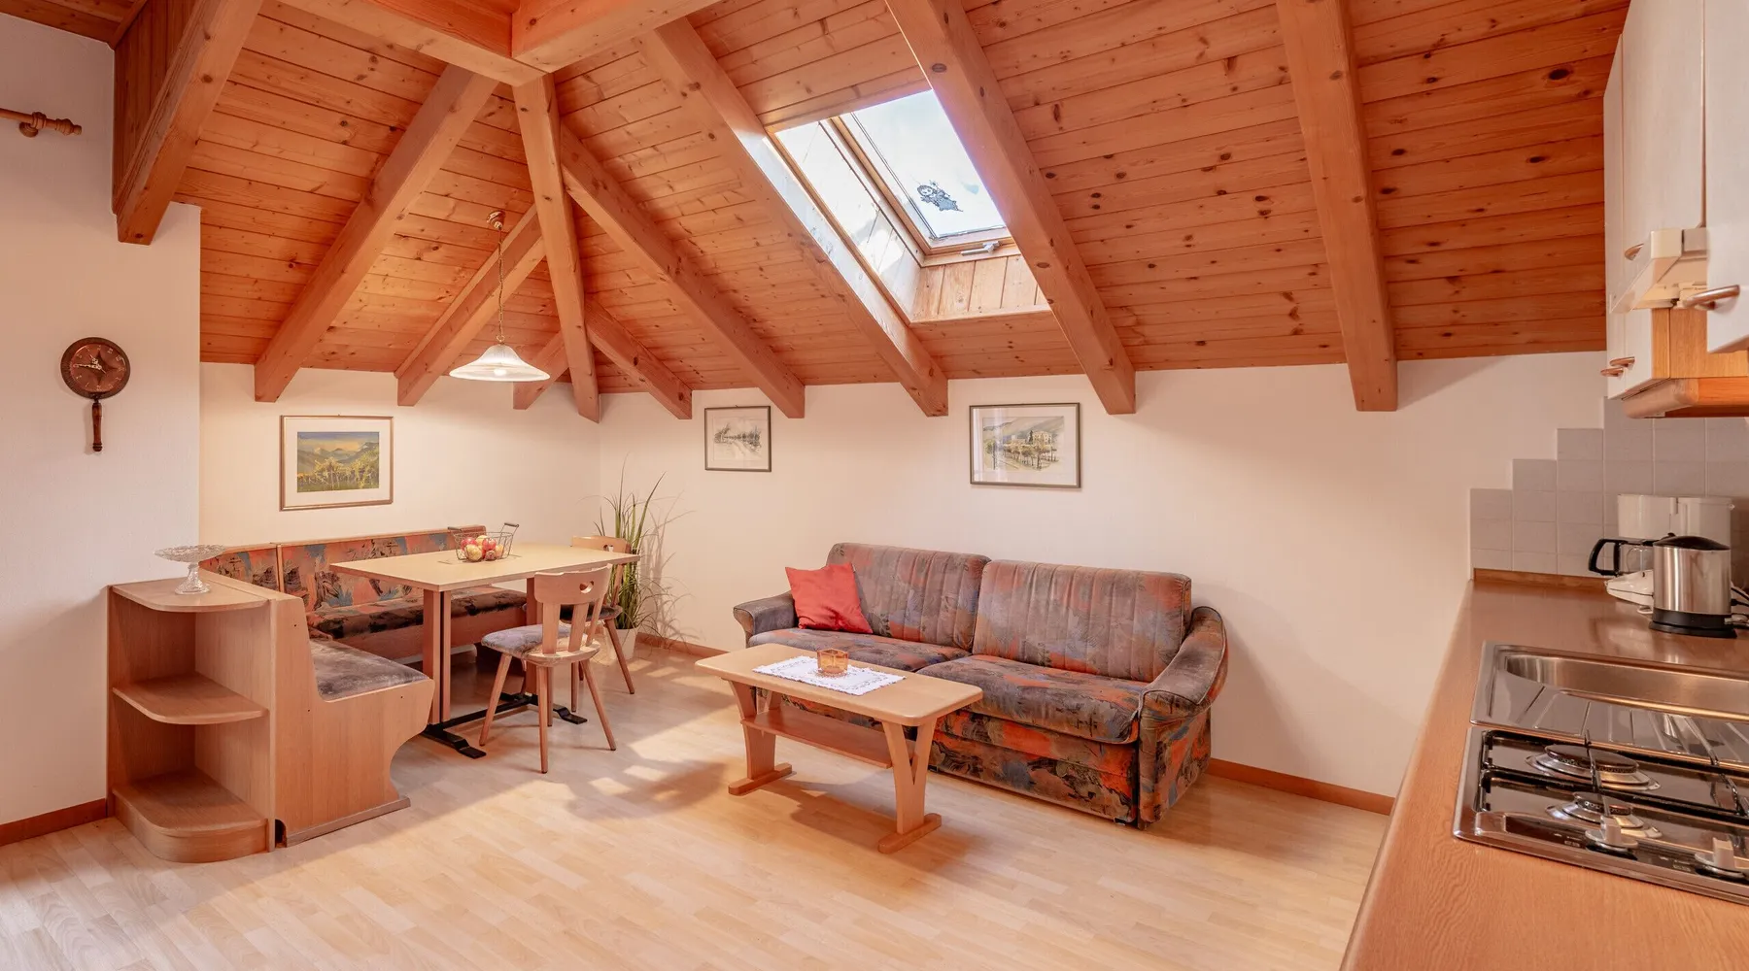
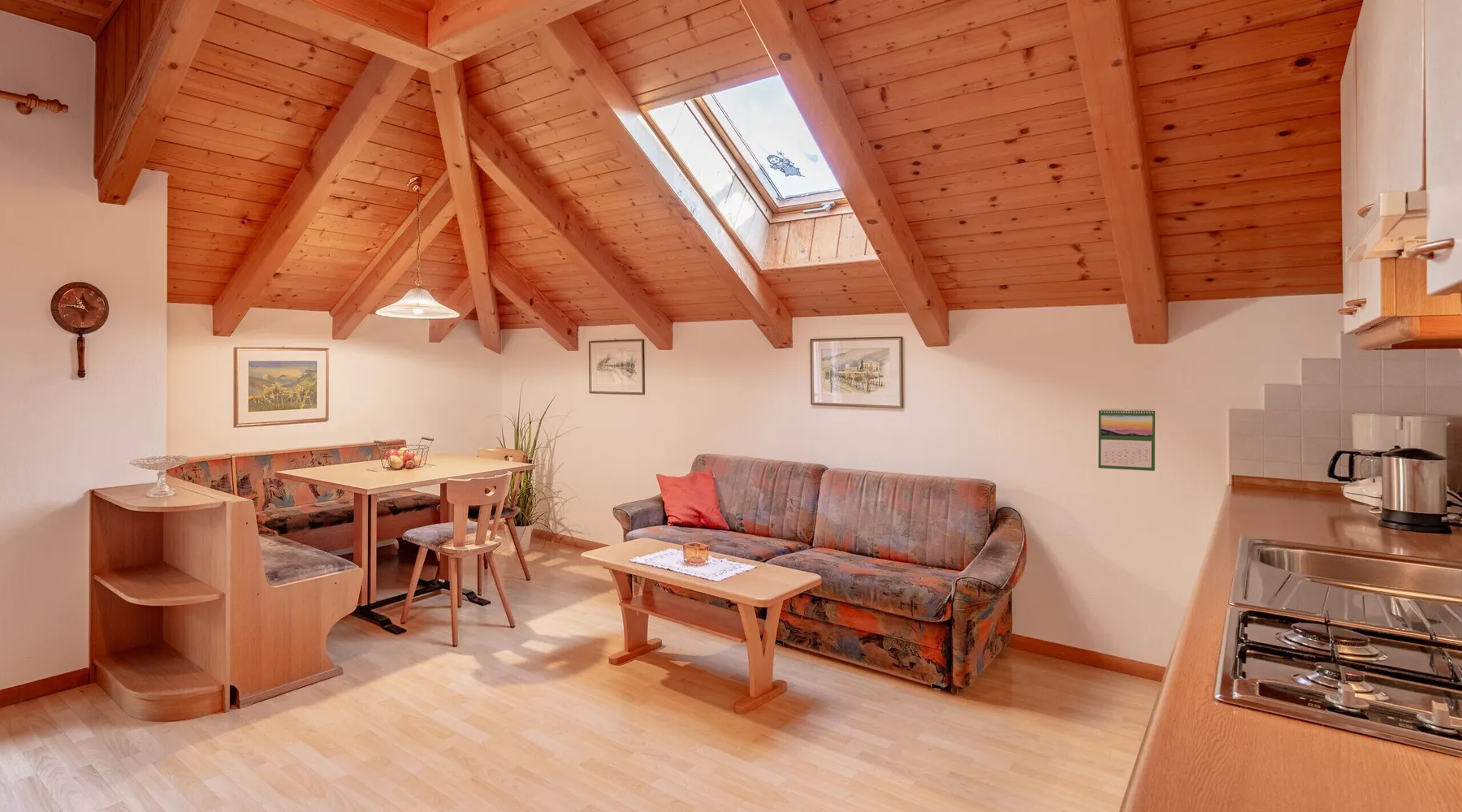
+ calendar [1097,407,1156,472]
